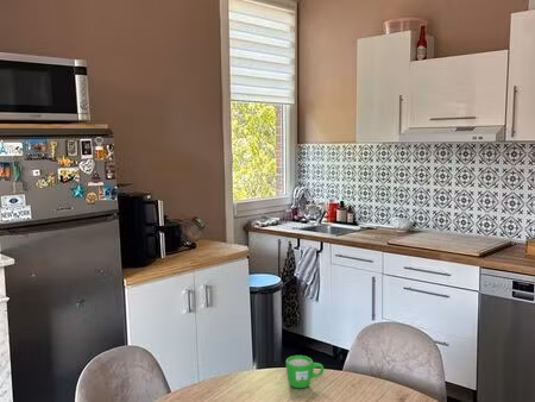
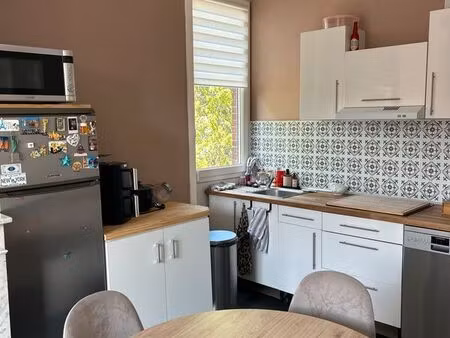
- mug [284,354,325,389]
